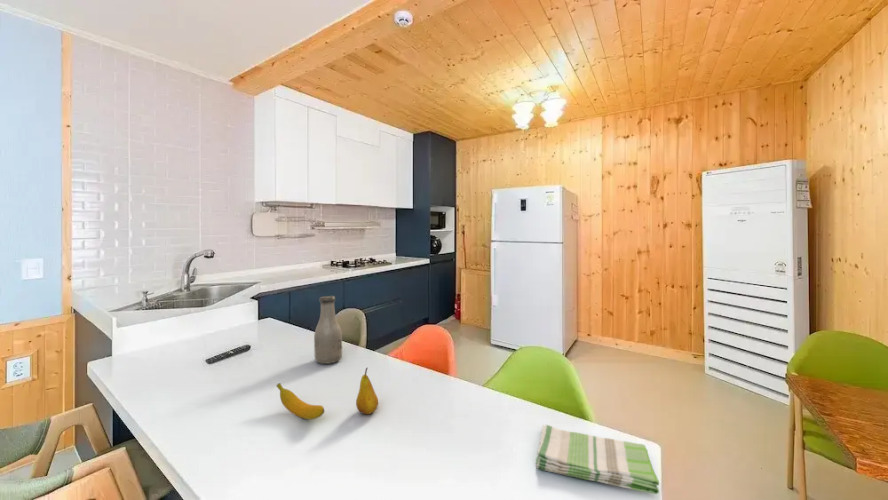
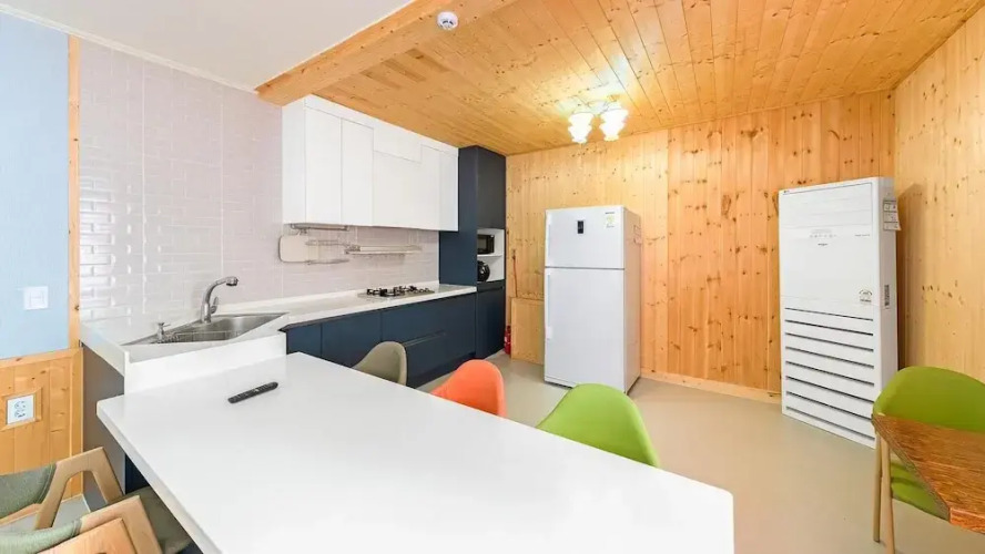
- fruit [355,367,379,415]
- bottle [313,295,343,365]
- dish towel [535,424,660,495]
- banana [276,382,325,420]
